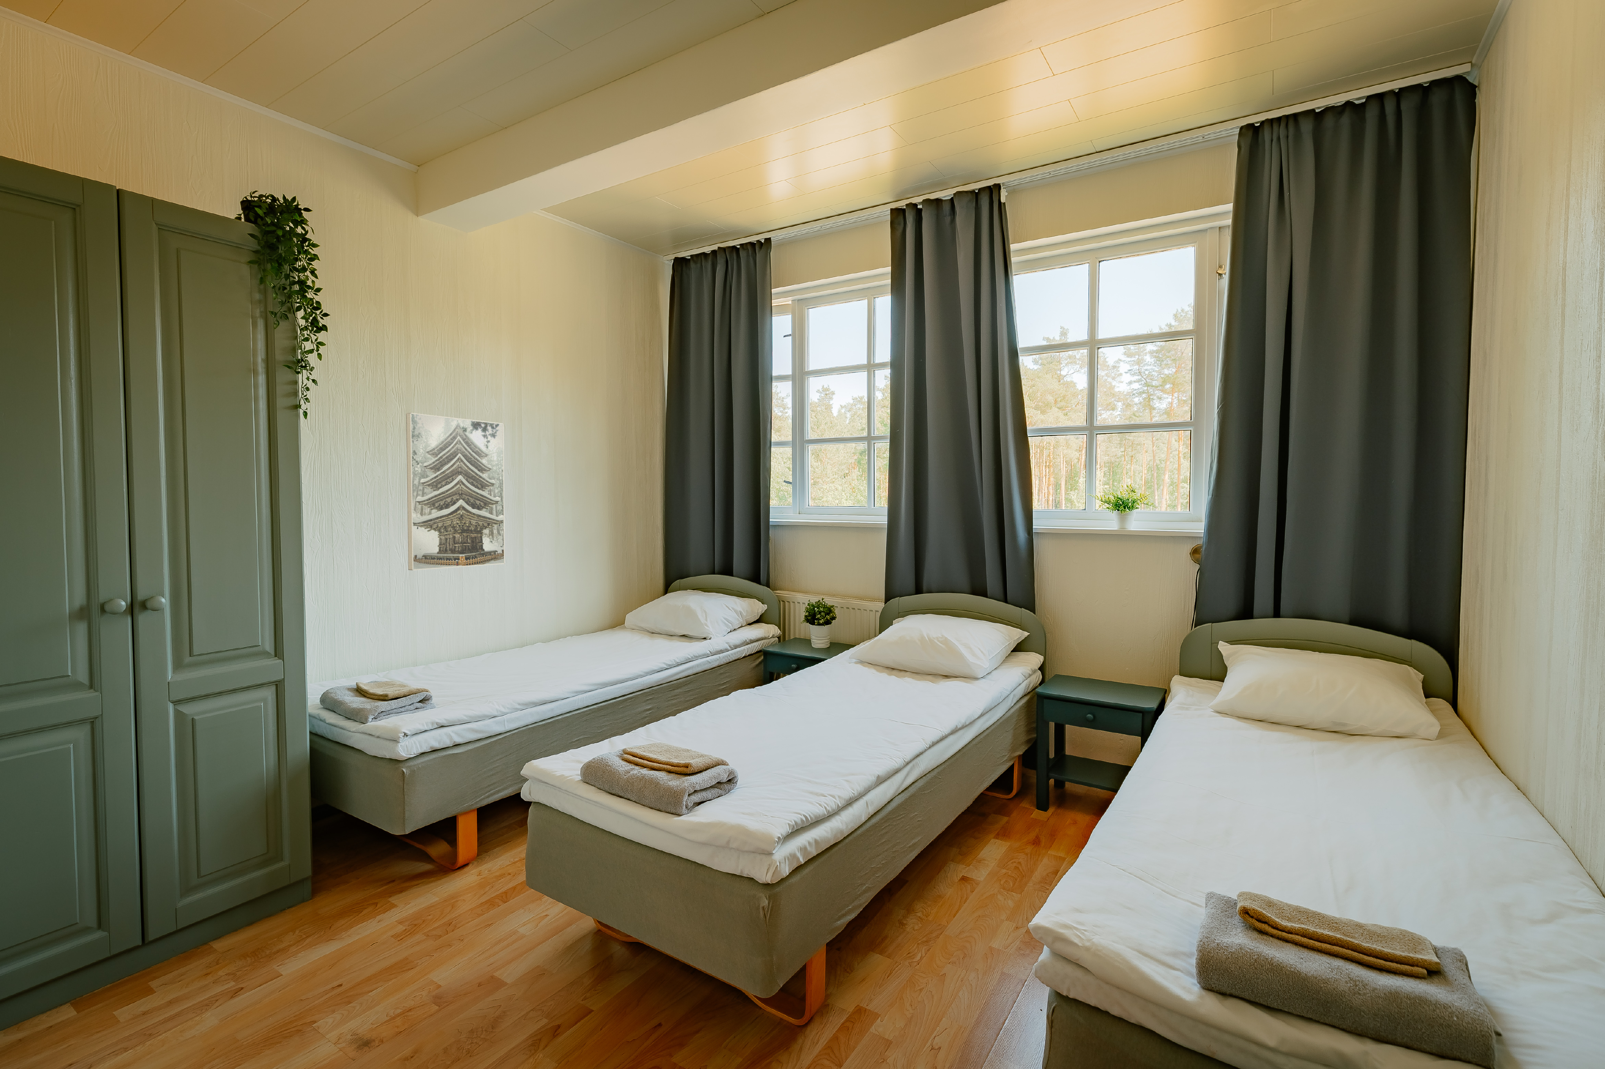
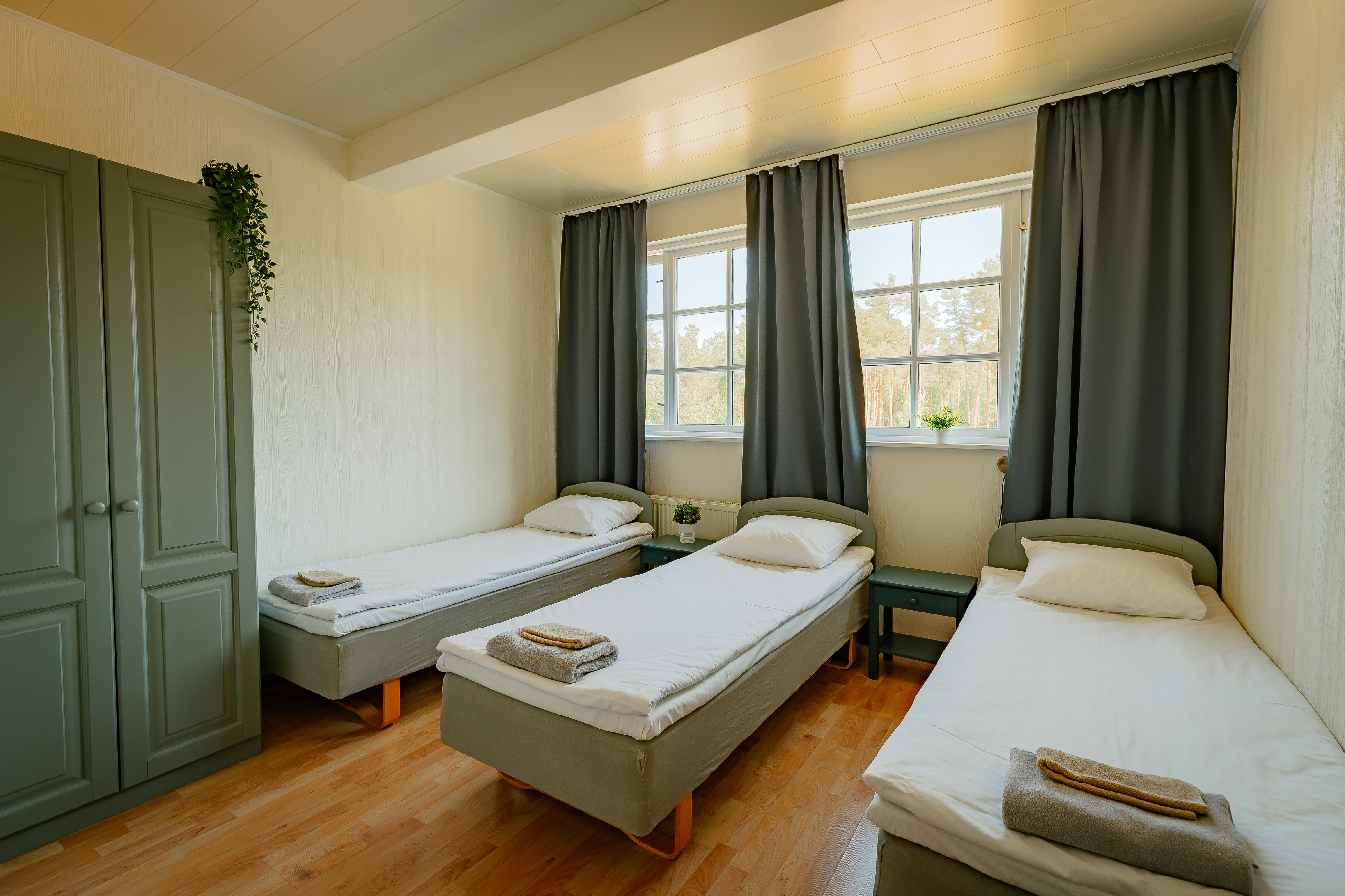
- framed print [406,413,505,571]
